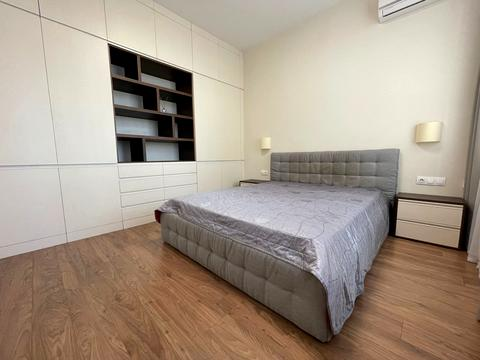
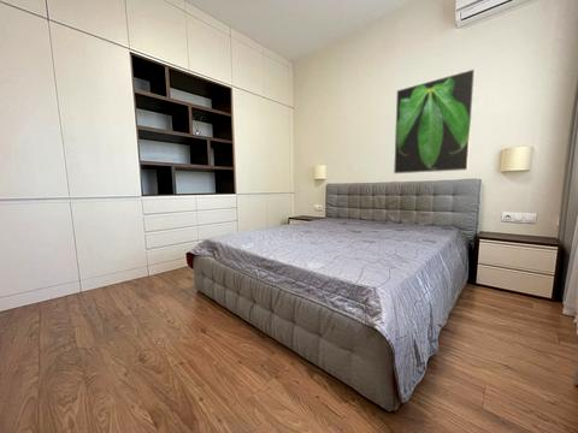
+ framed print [393,67,476,174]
